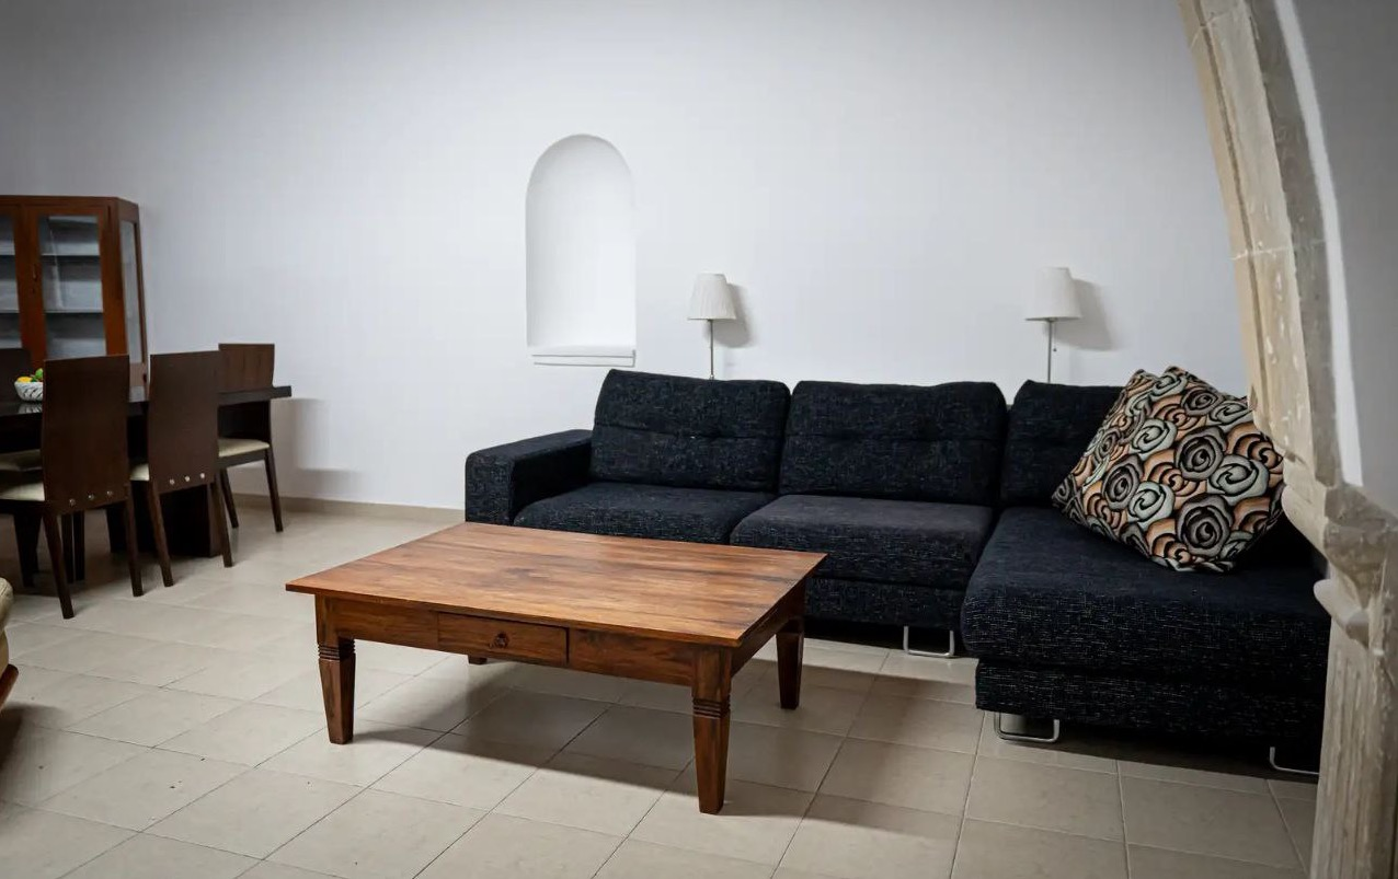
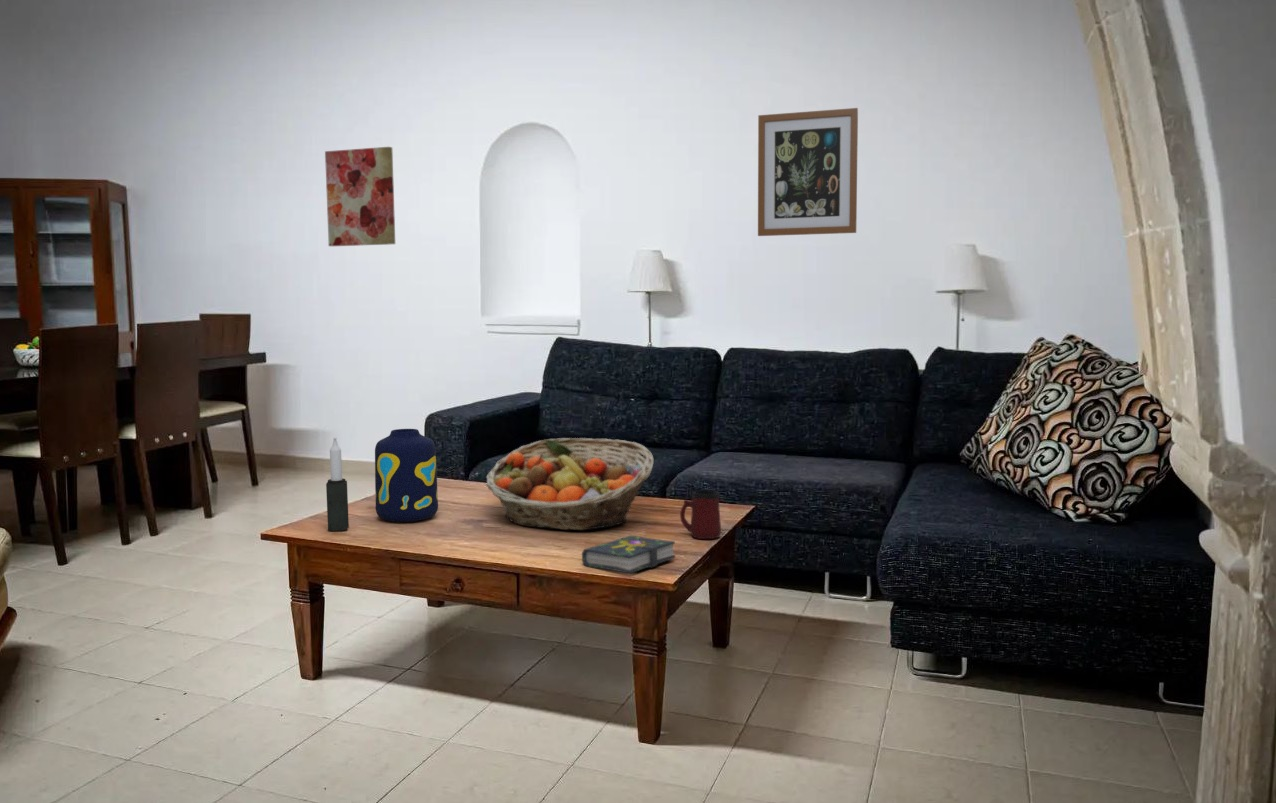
+ candle [325,436,350,532]
+ wall art [757,107,859,237]
+ wall art [324,146,396,247]
+ book [581,534,676,575]
+ fruit basket [485,437,655,531]
+ mug [679,489,722,540]
+ vase [374,428,439,523]
